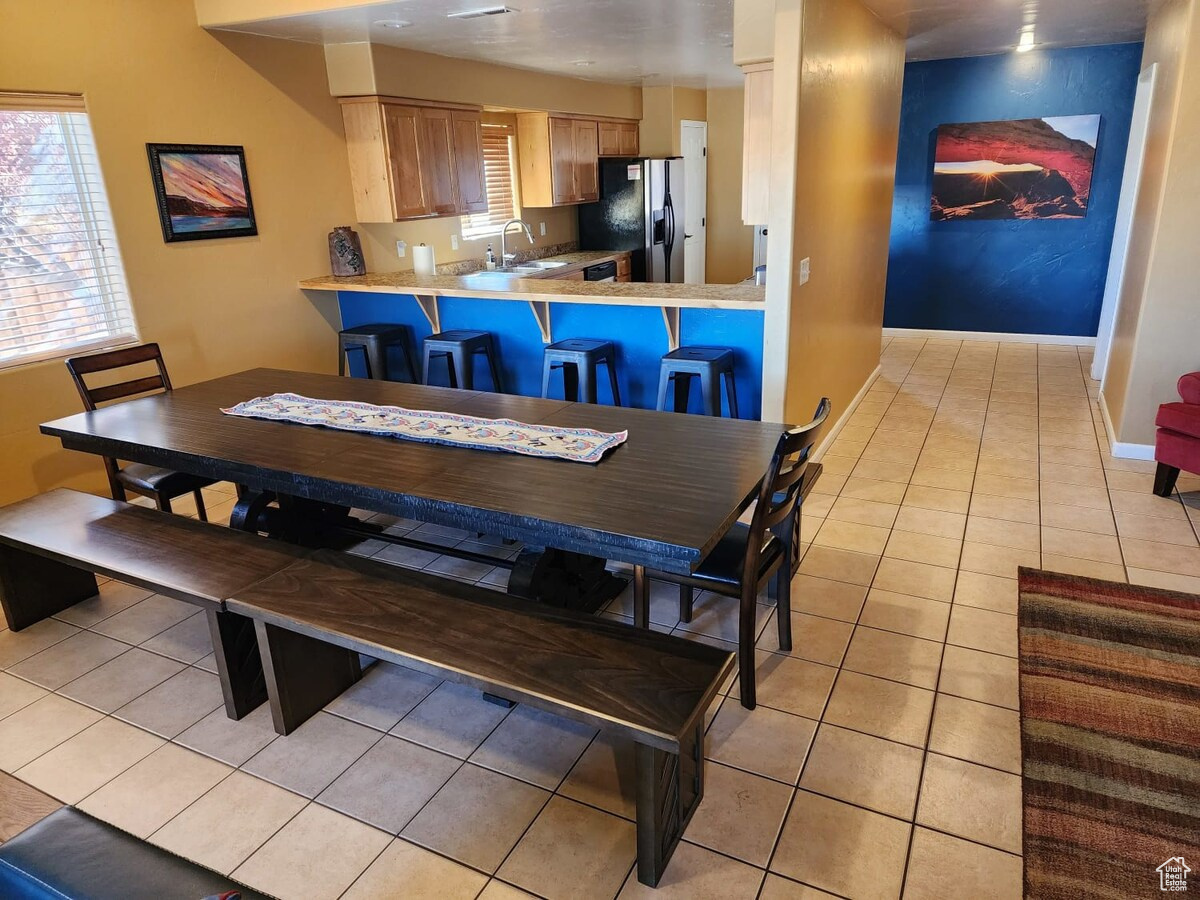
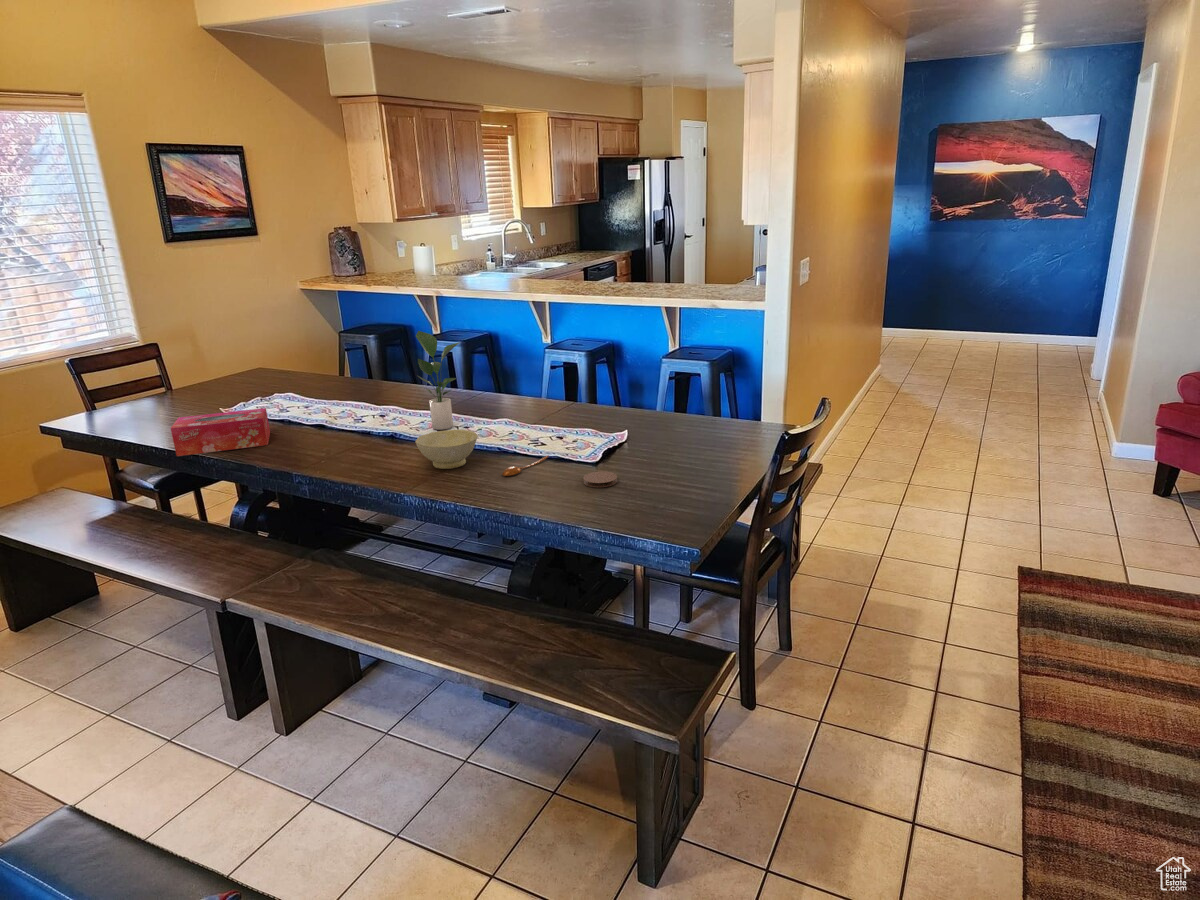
+ tissue box [170,407,271,457]
+ bowl [414,429,479,470]
+ spoon [501,454,550,477]
+ coaster [582,470,618,488]
+ potted plant [415,330,461,431]
